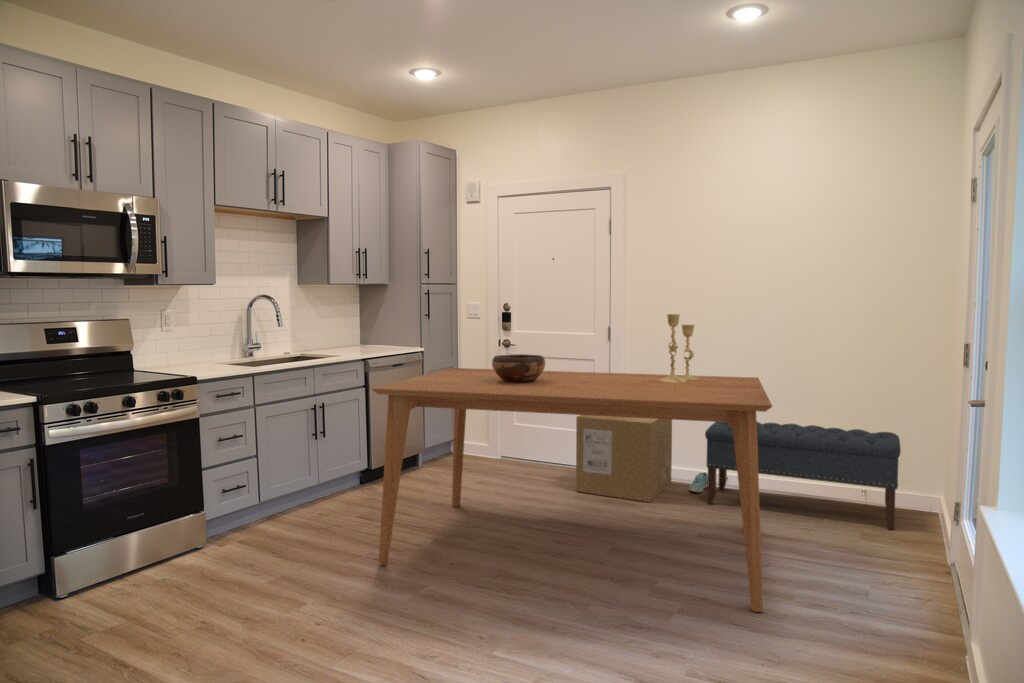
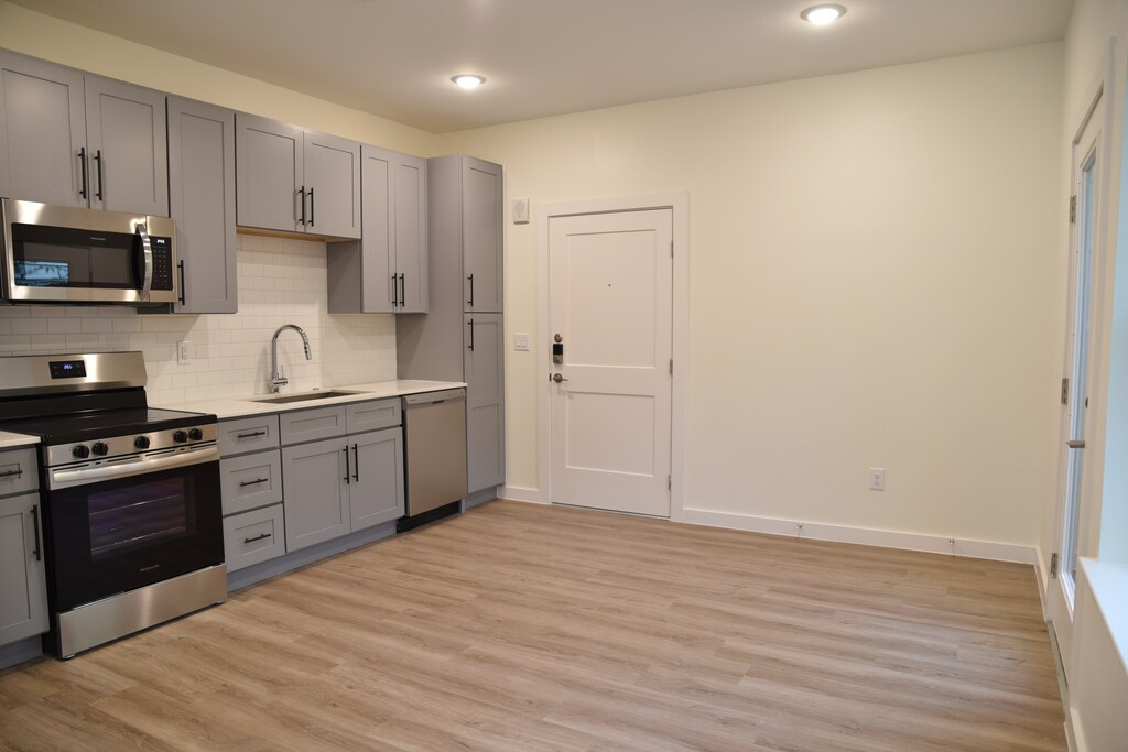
- bench [704,421,902,531]
- sneaker [688,471,708,493]
- cardboard box [575,415,673,503]
- candlestick [659,313,698,383]
- dining table [371,367,773,613]
- decorative bowl [491,353,546,383]
